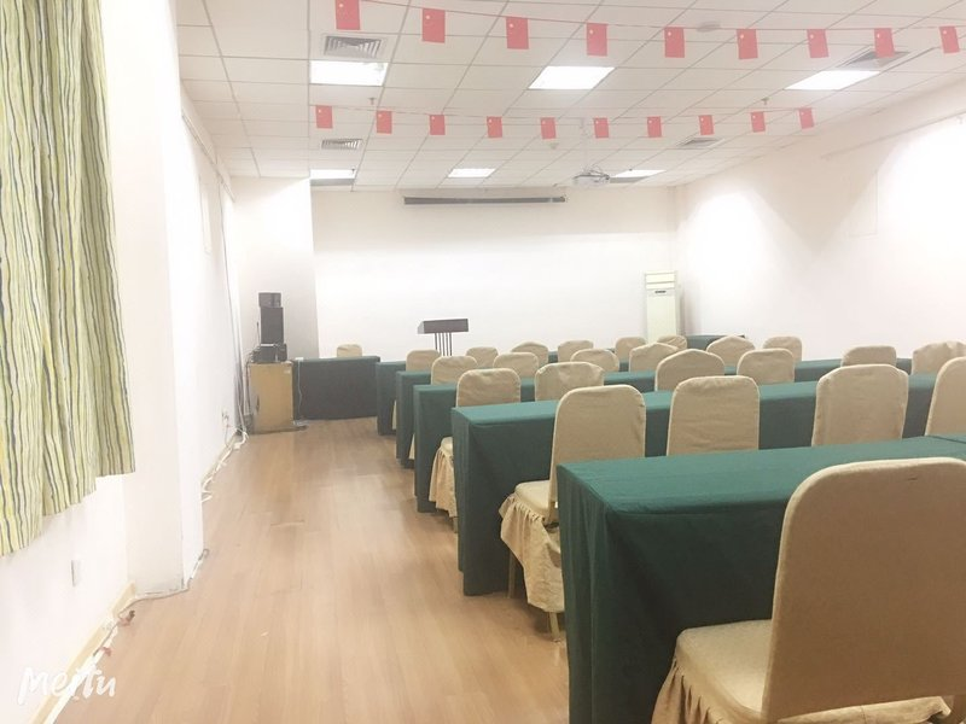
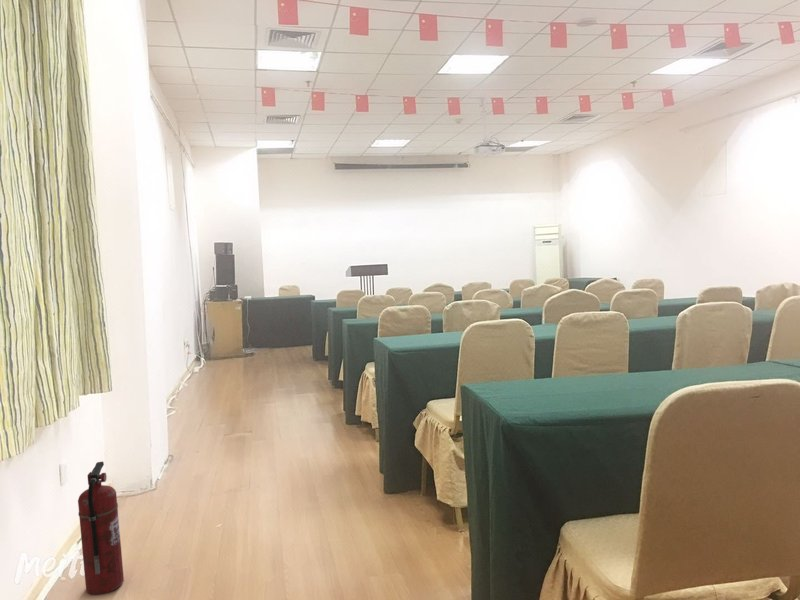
+ fire extinguisher [77,461,125,596]
